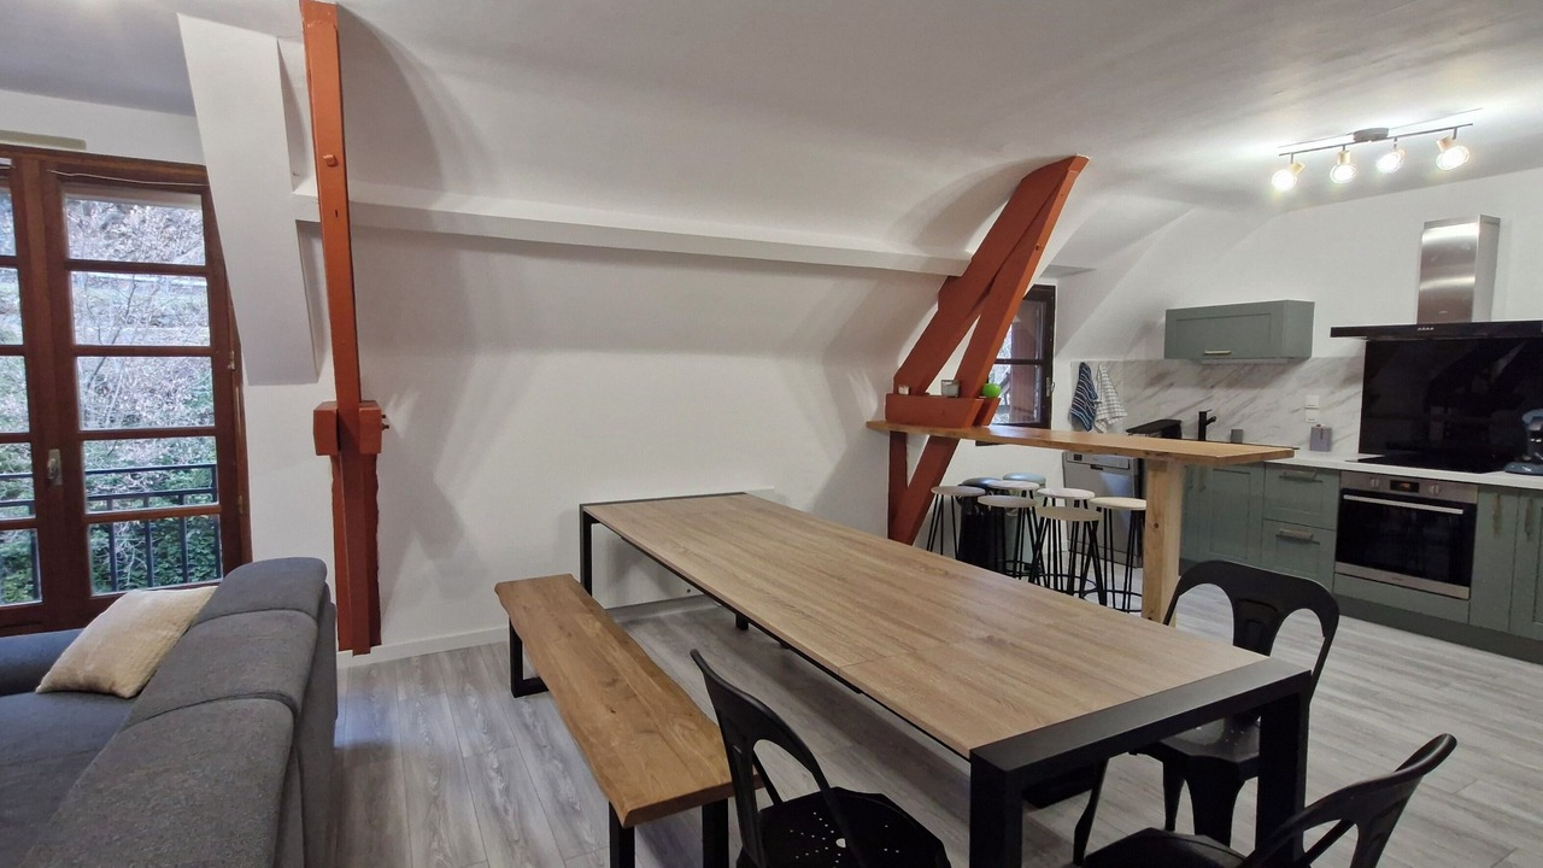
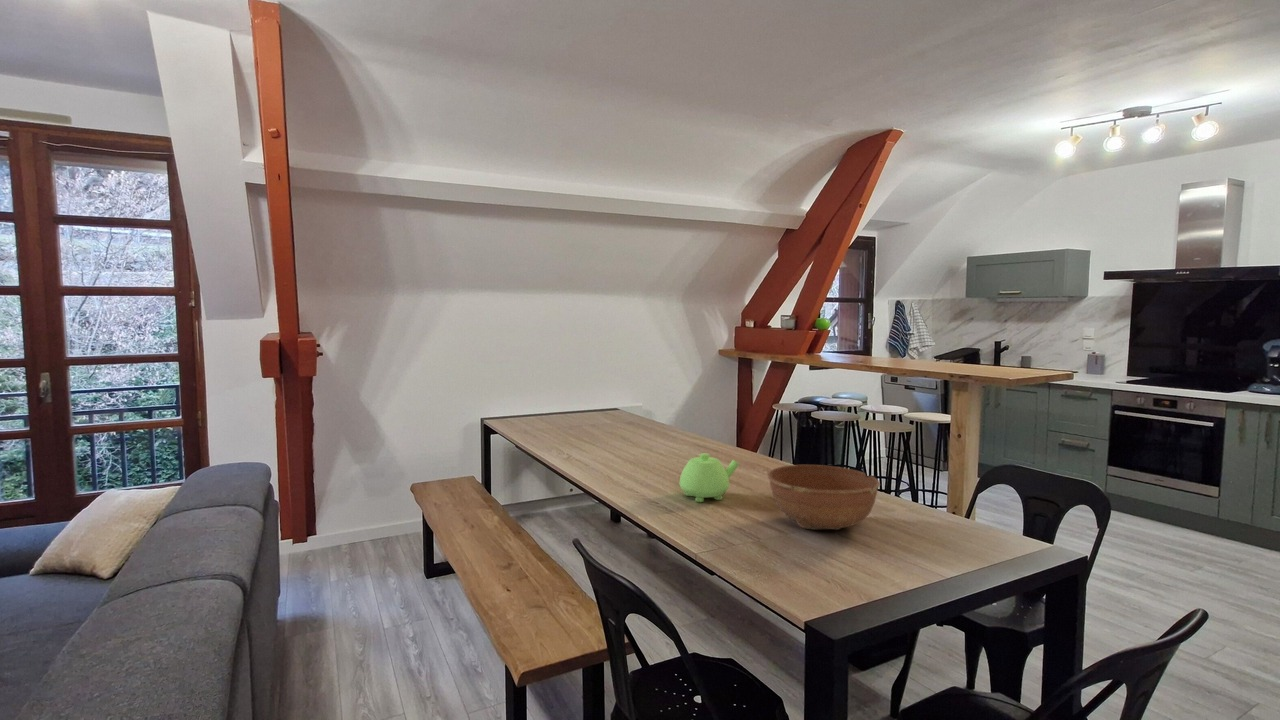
+ bowl [767,464,881,531]
+ teapot [679,452,740,503]
